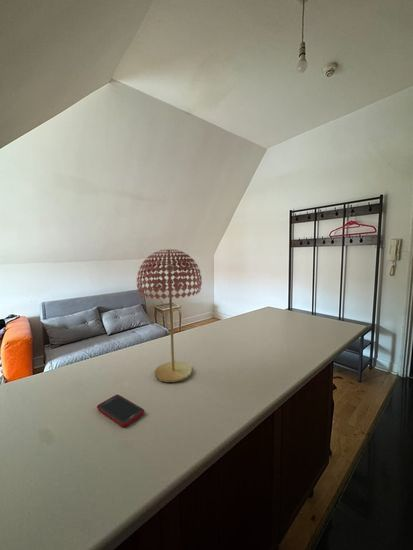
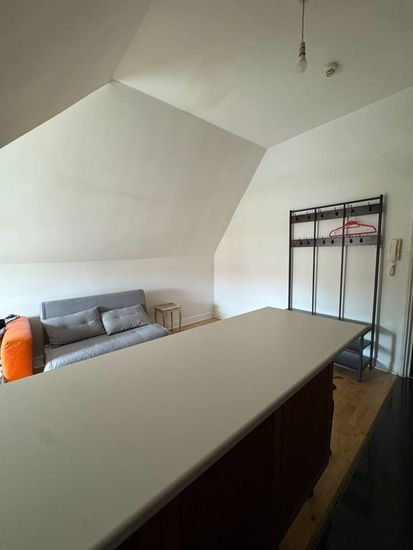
- table lamp [136,248,203,383]
- cell phone [96,394,145,428]
